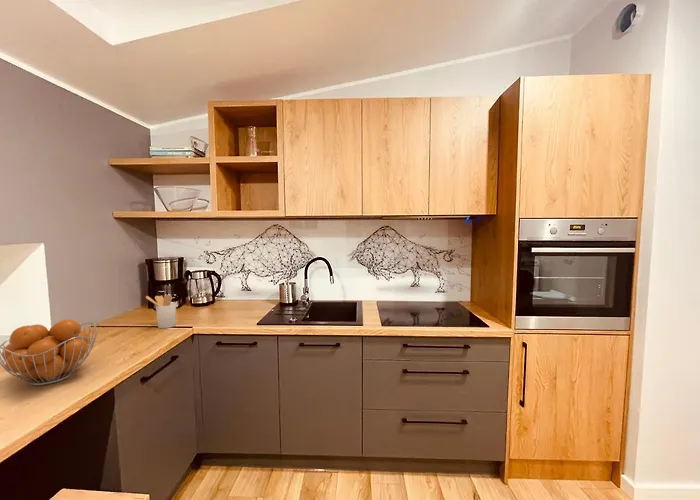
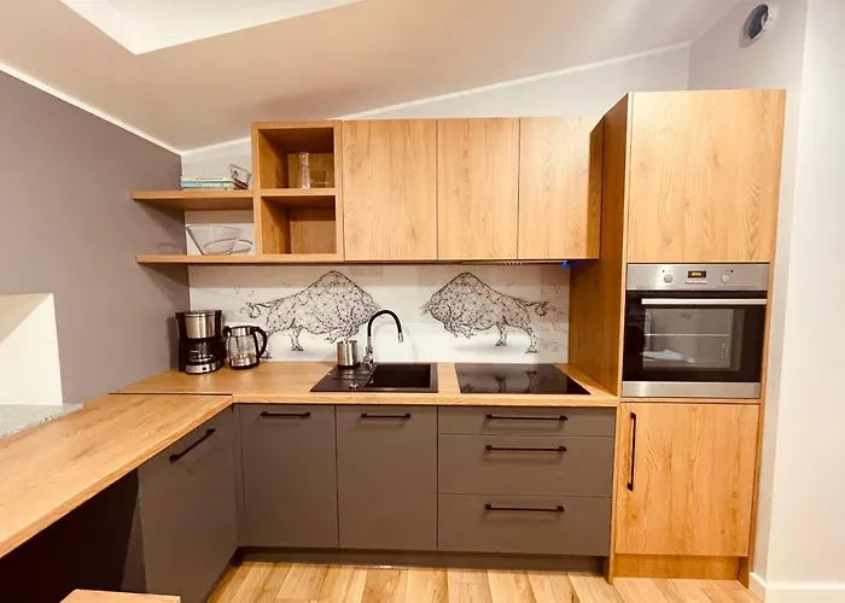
- utensil holder [145,294,177,329]
- fruit basket [0,318,98,387]
